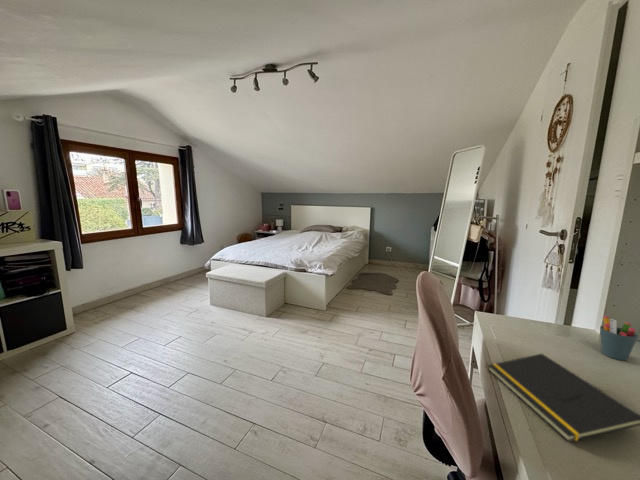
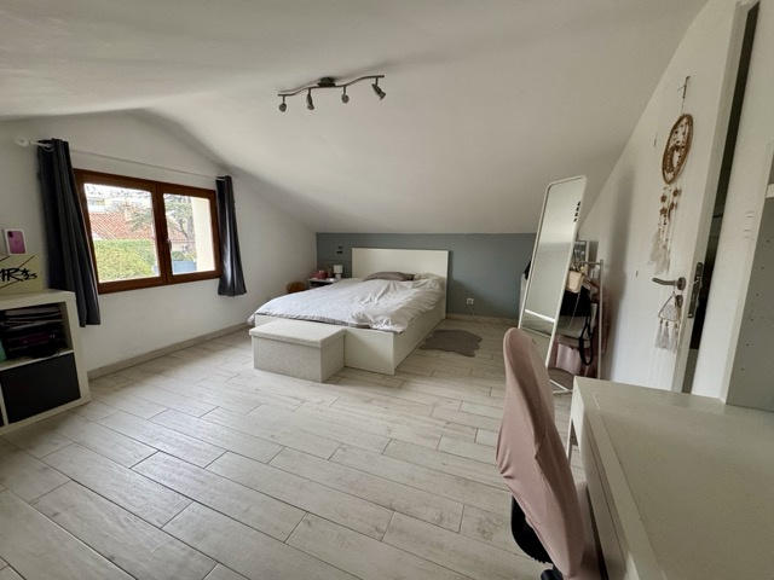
- notepad [487,353,640,443]
- pen holder [599,315,639,361]
